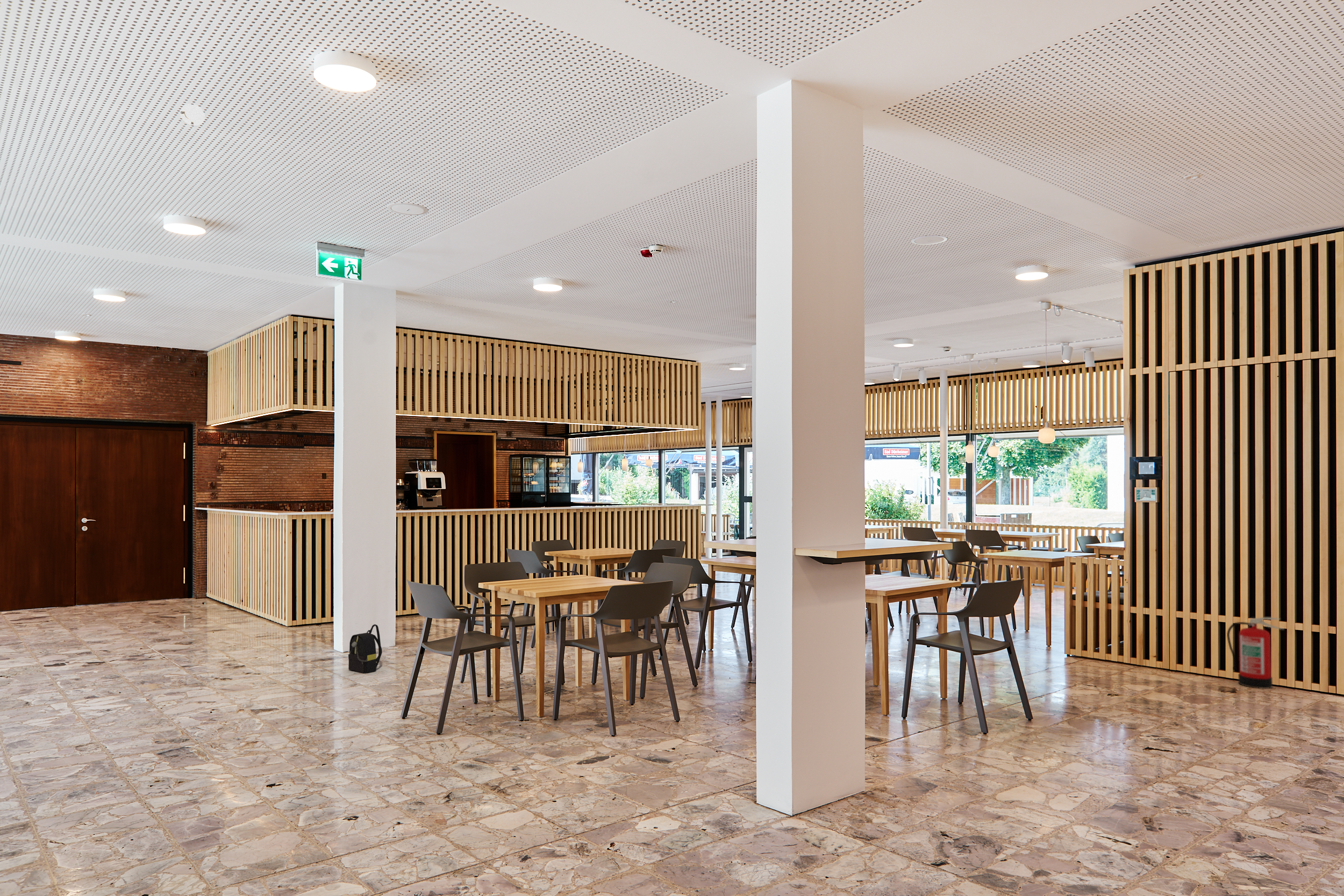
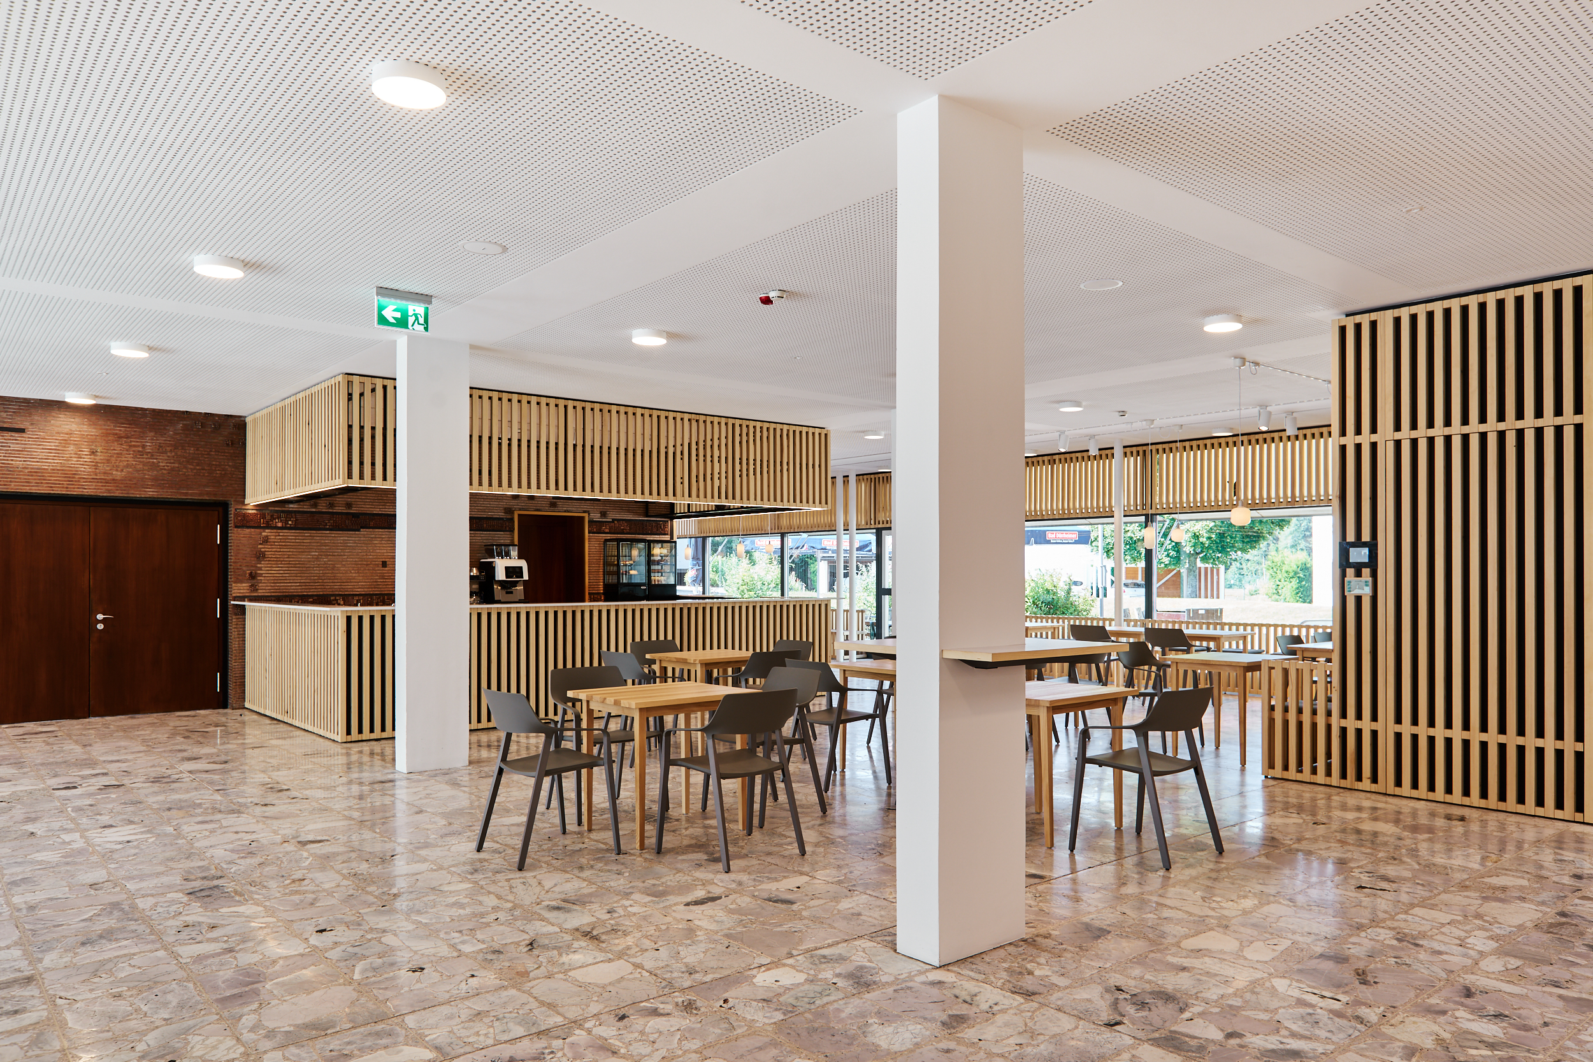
- backpack [348,624,383,674]
- smoke detector [180,103,205,126]
- fire extinguisher [1226,617,1285,689]
